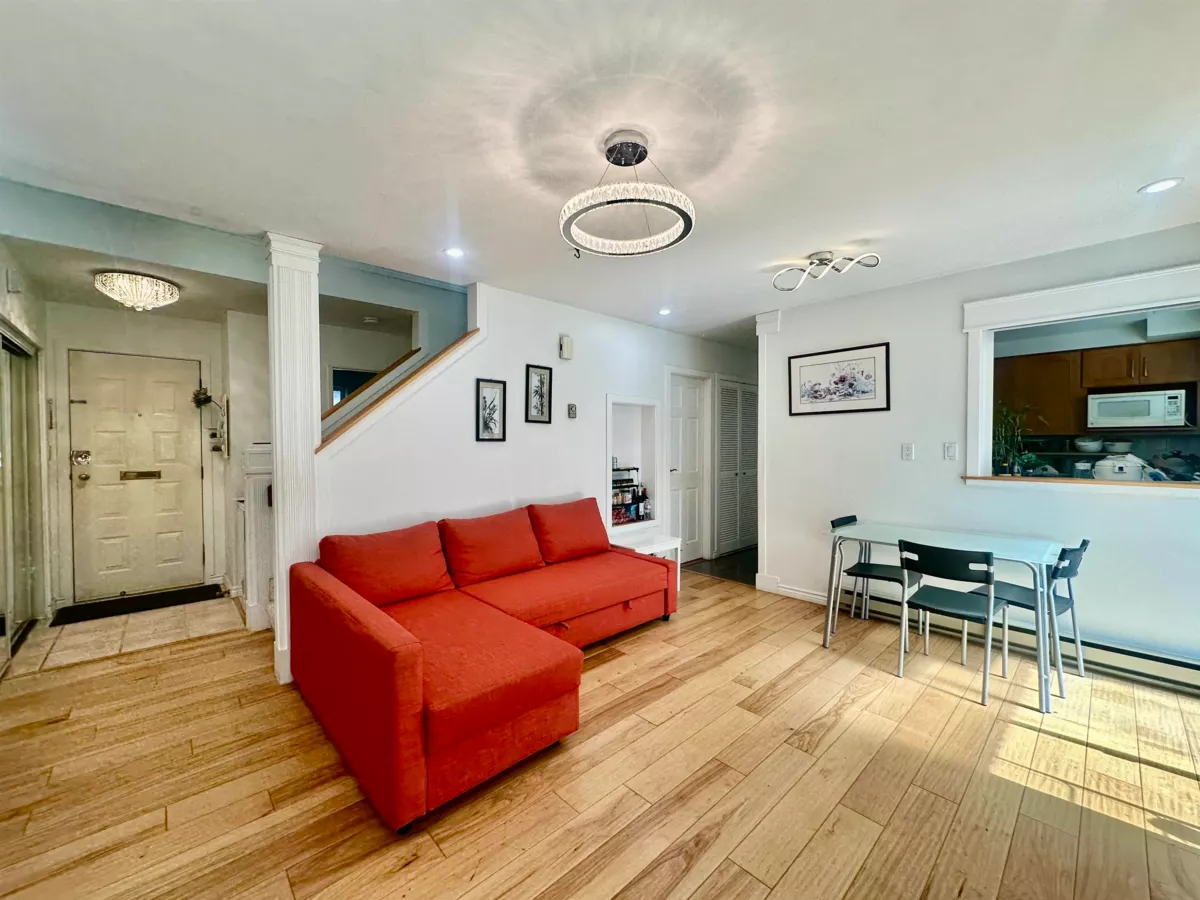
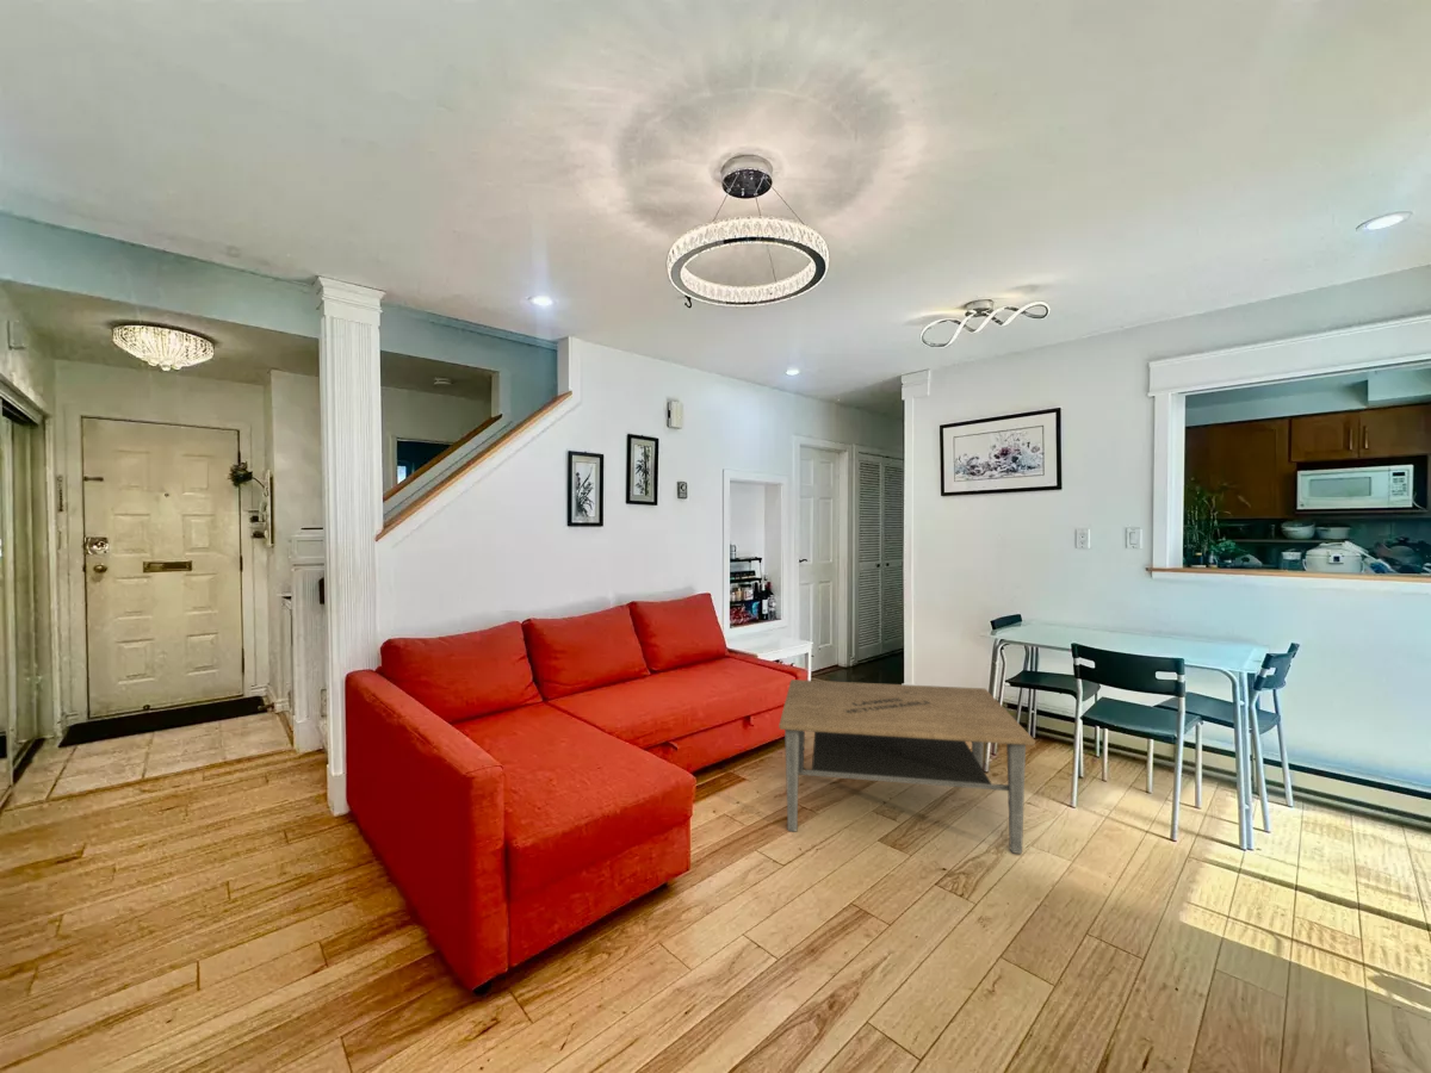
+ coffee table [778,678,1036,855]
